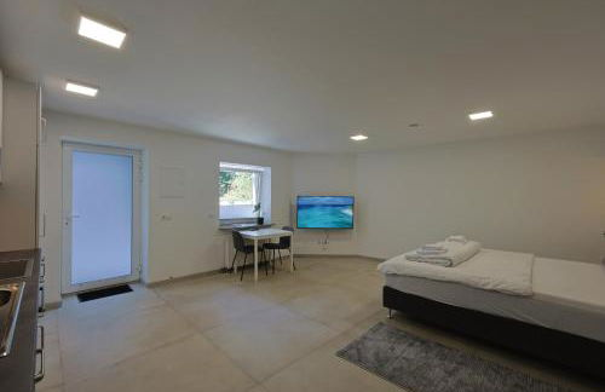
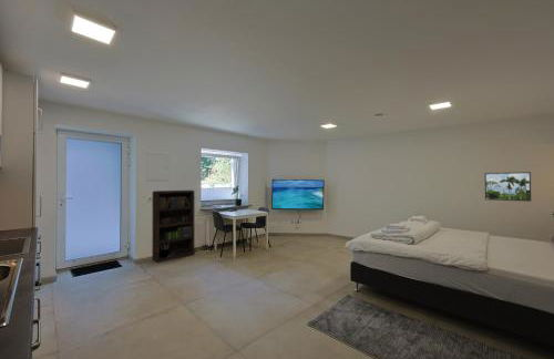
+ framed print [484,171,532,203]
+ bookcase [151,189,195,264]
